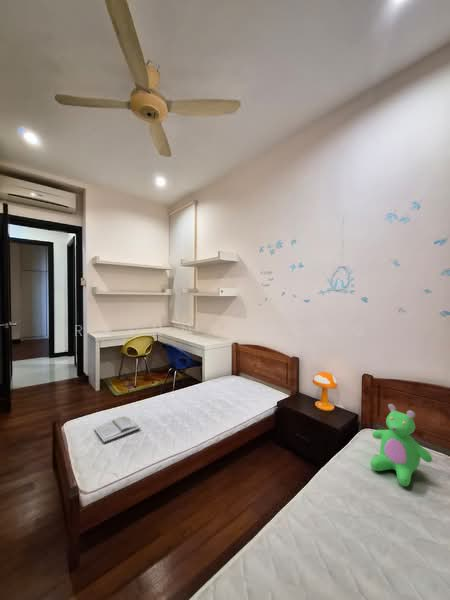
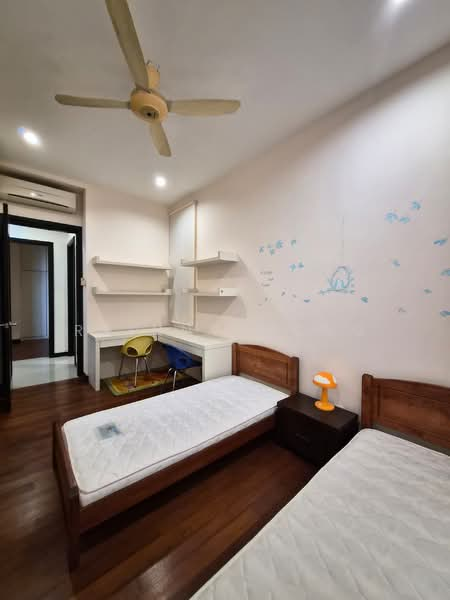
- teddy bear [369,403,433,487]
- book [94,415,141,444]
